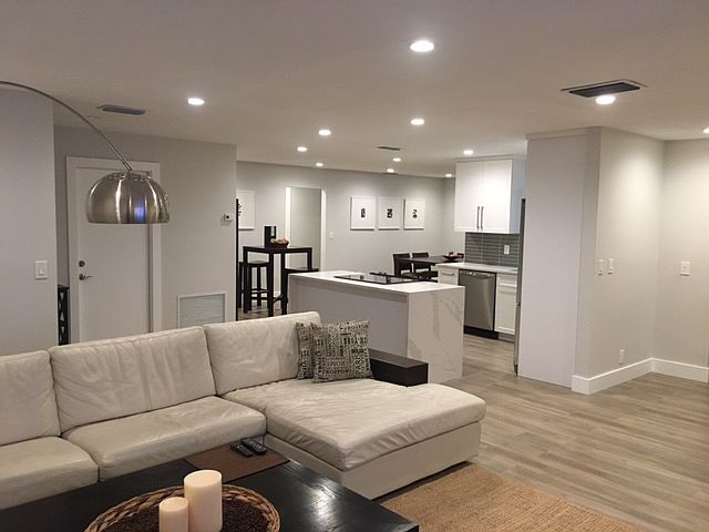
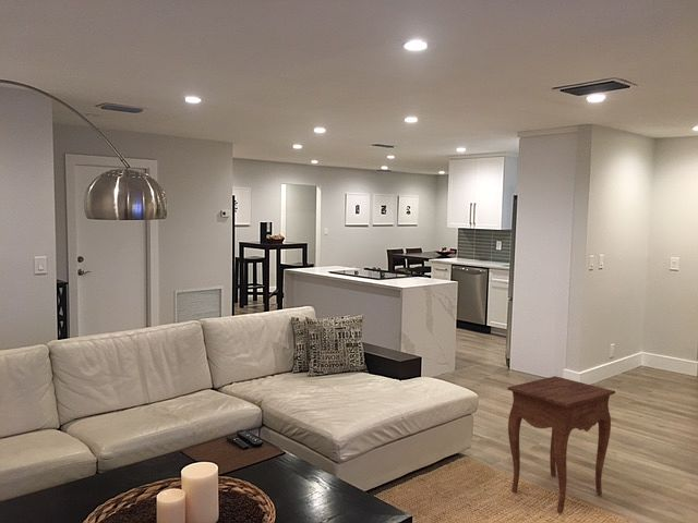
+ side table [507,376,616,514]
